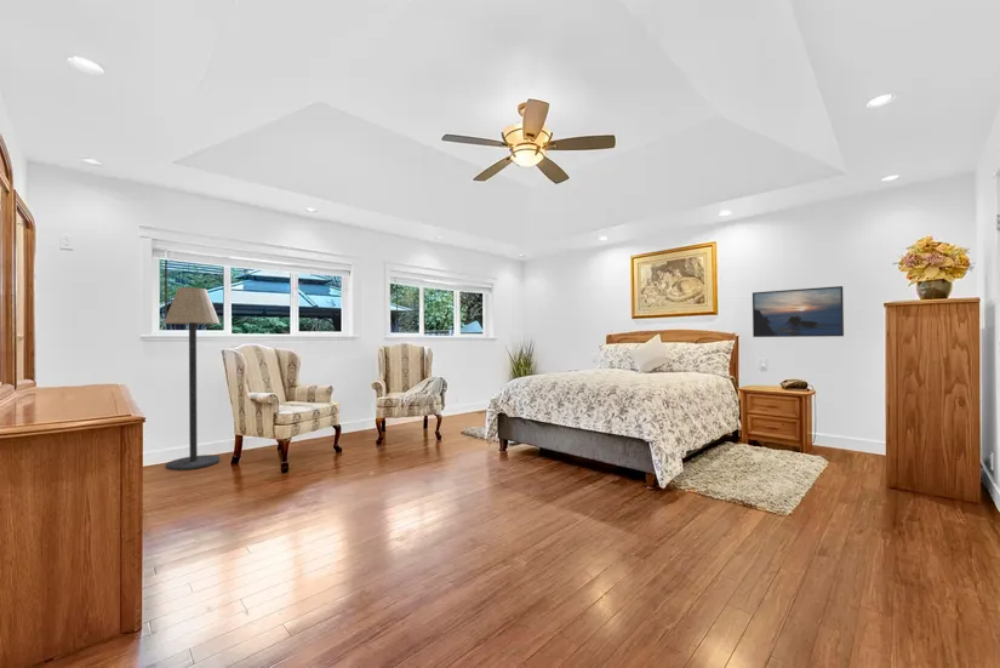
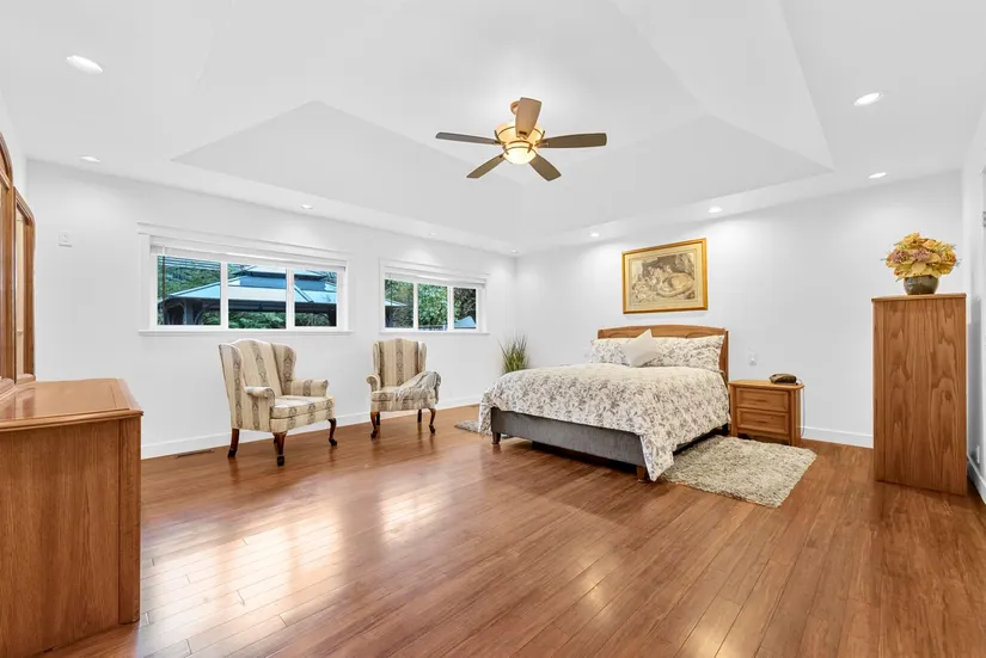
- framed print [752,285,845,338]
- floor lamp [162,286,221,472]
